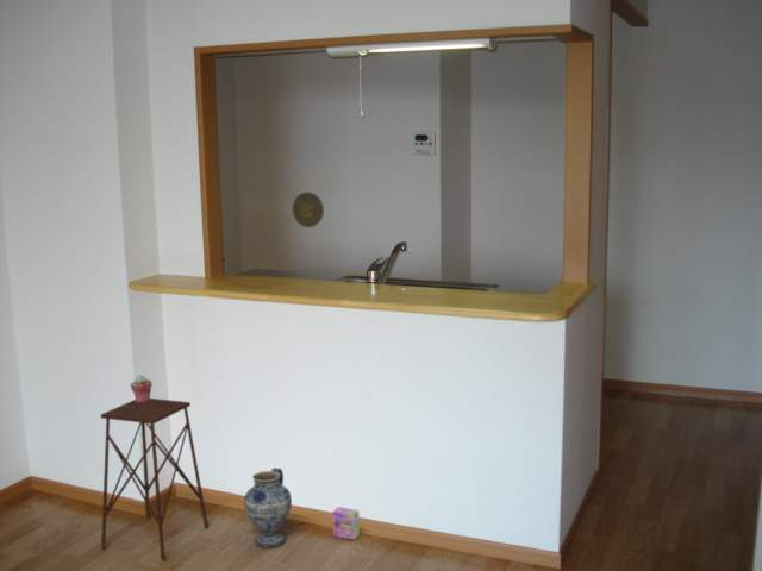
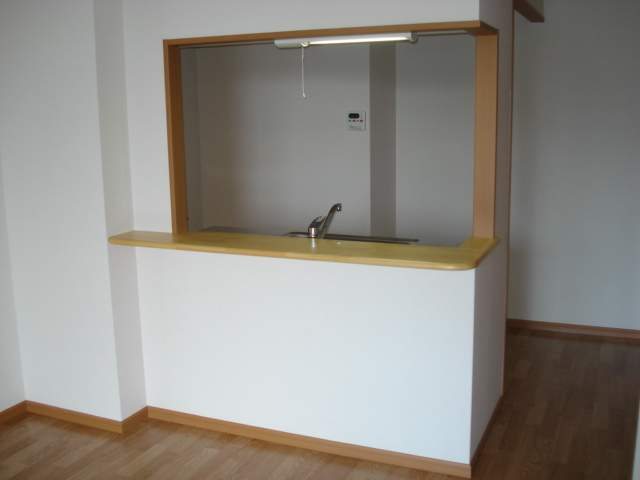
- decorative plate [291,190,325,228]
- ceramic jug [243,466,293,548]
- side table [100,397,210,561]
- potted succulent [130,375,152,403]
- box [331,506,361,541]
